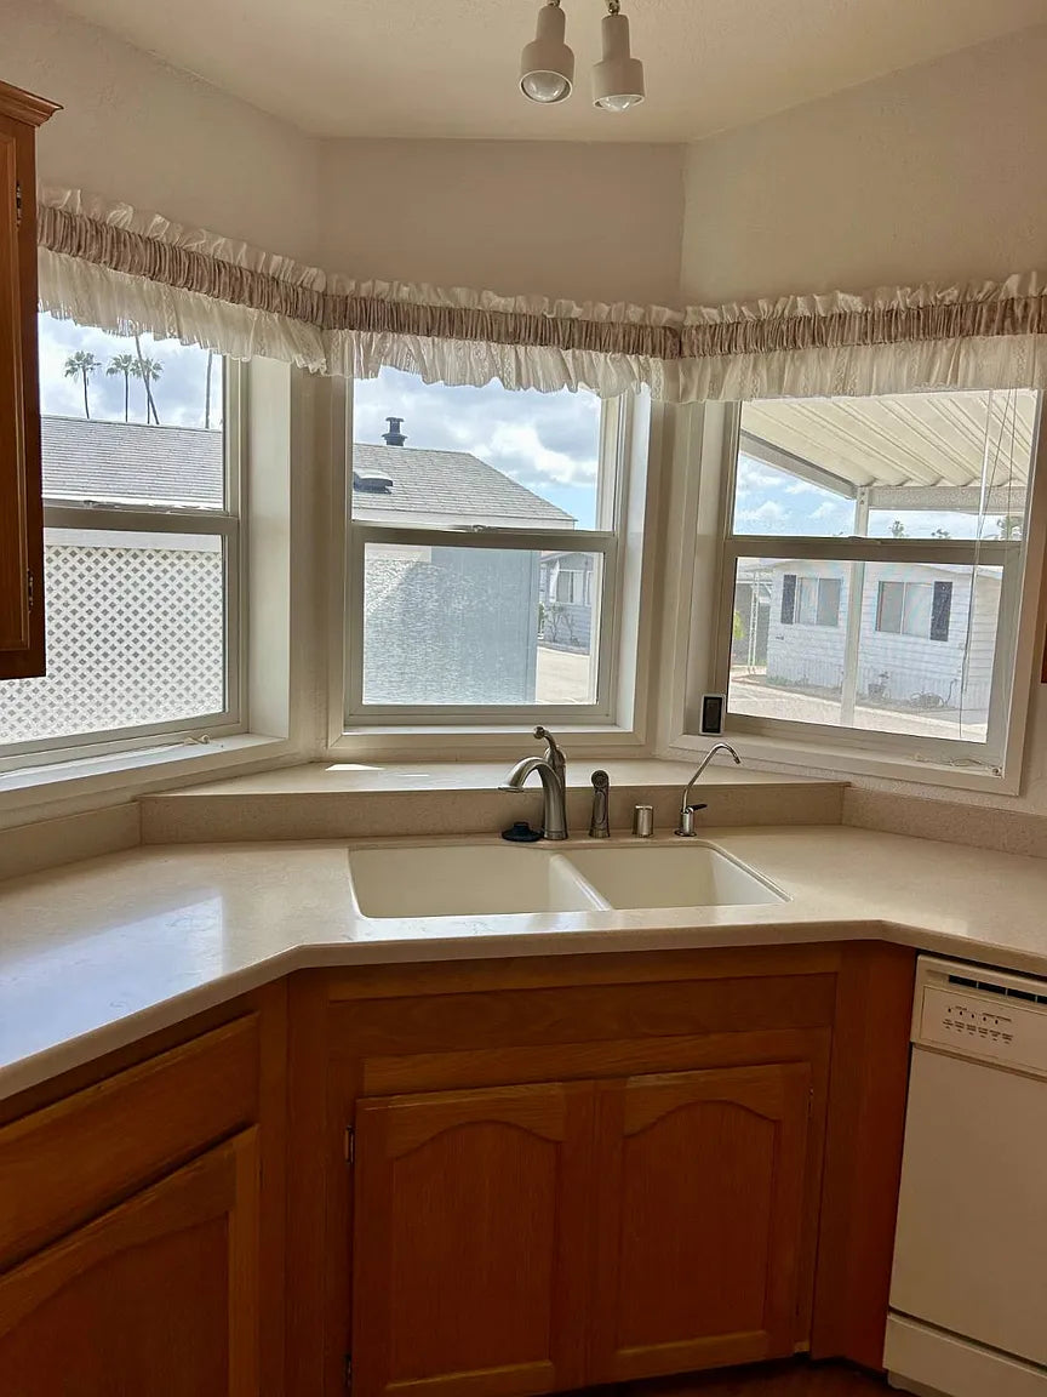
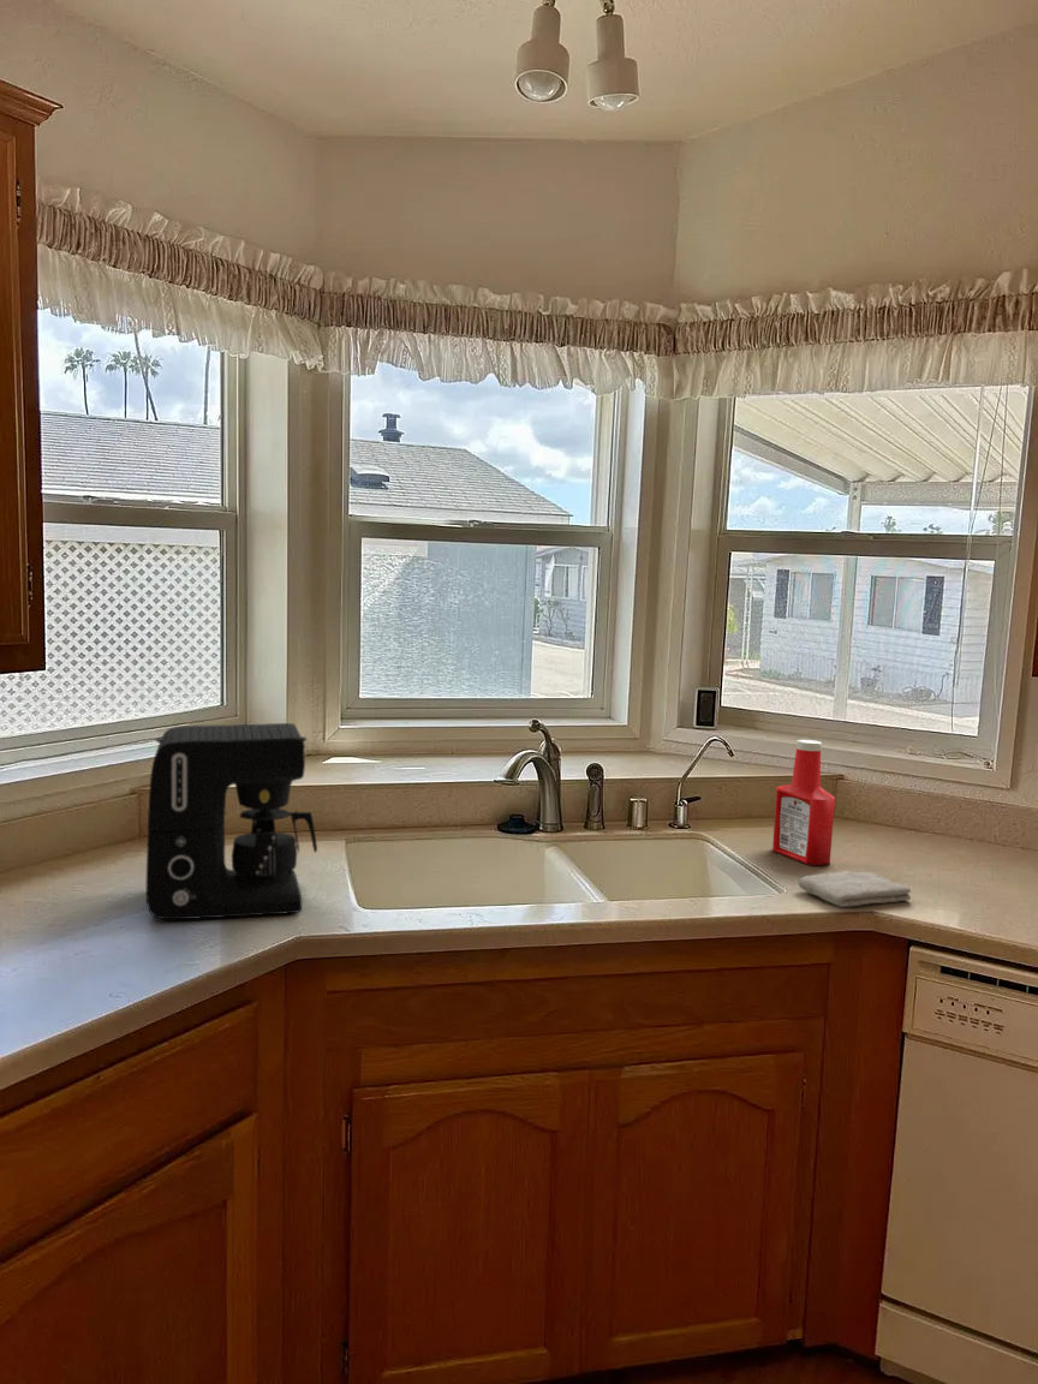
+ soap bottle [771,739,836,866]
+ coffee maker [144,722,318,920]
+ washcloth [797,870,912,908]
